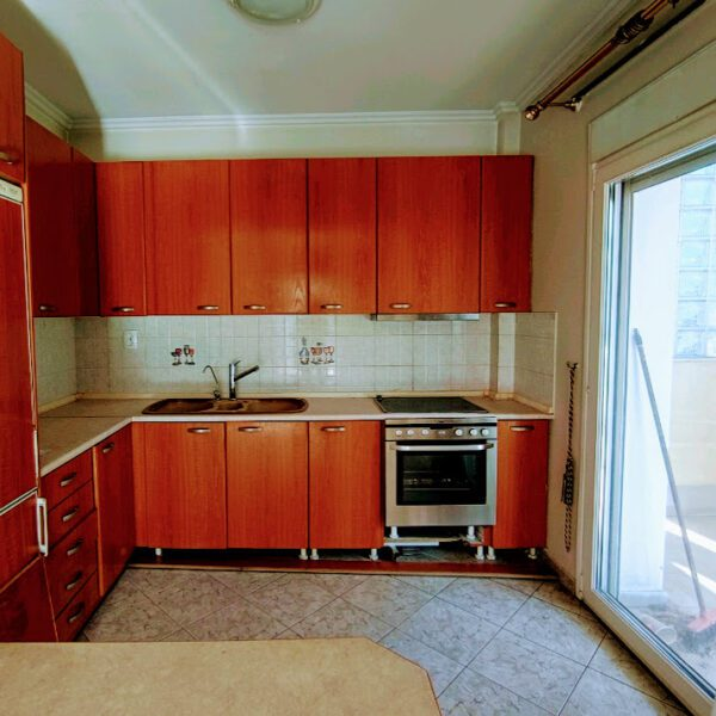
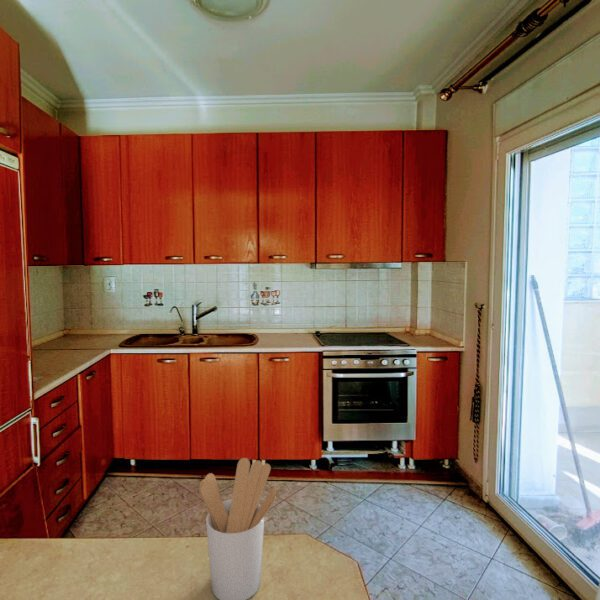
+ utensil holder [199,457,277,600]
